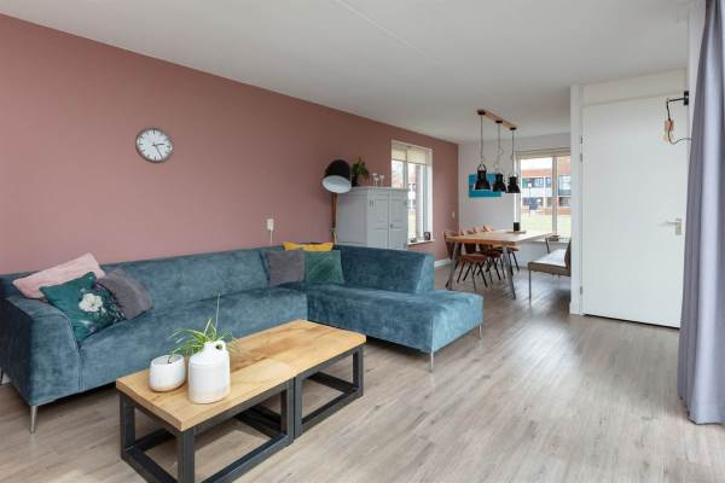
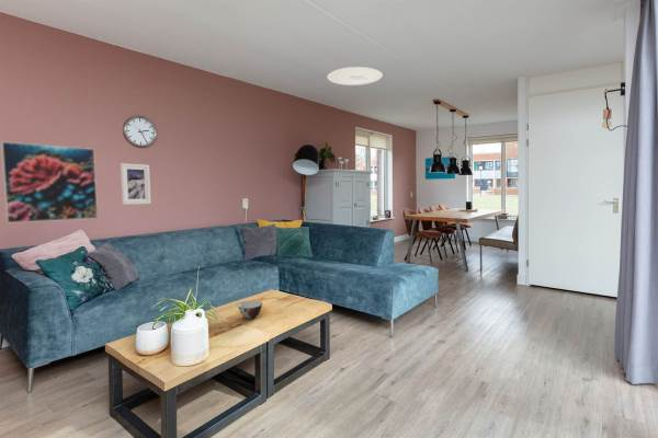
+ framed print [0,140,99,224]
+ soup bowl [237,300,263,320]
+ ceiling light [327,66,384,87]
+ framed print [120,162,151,206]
